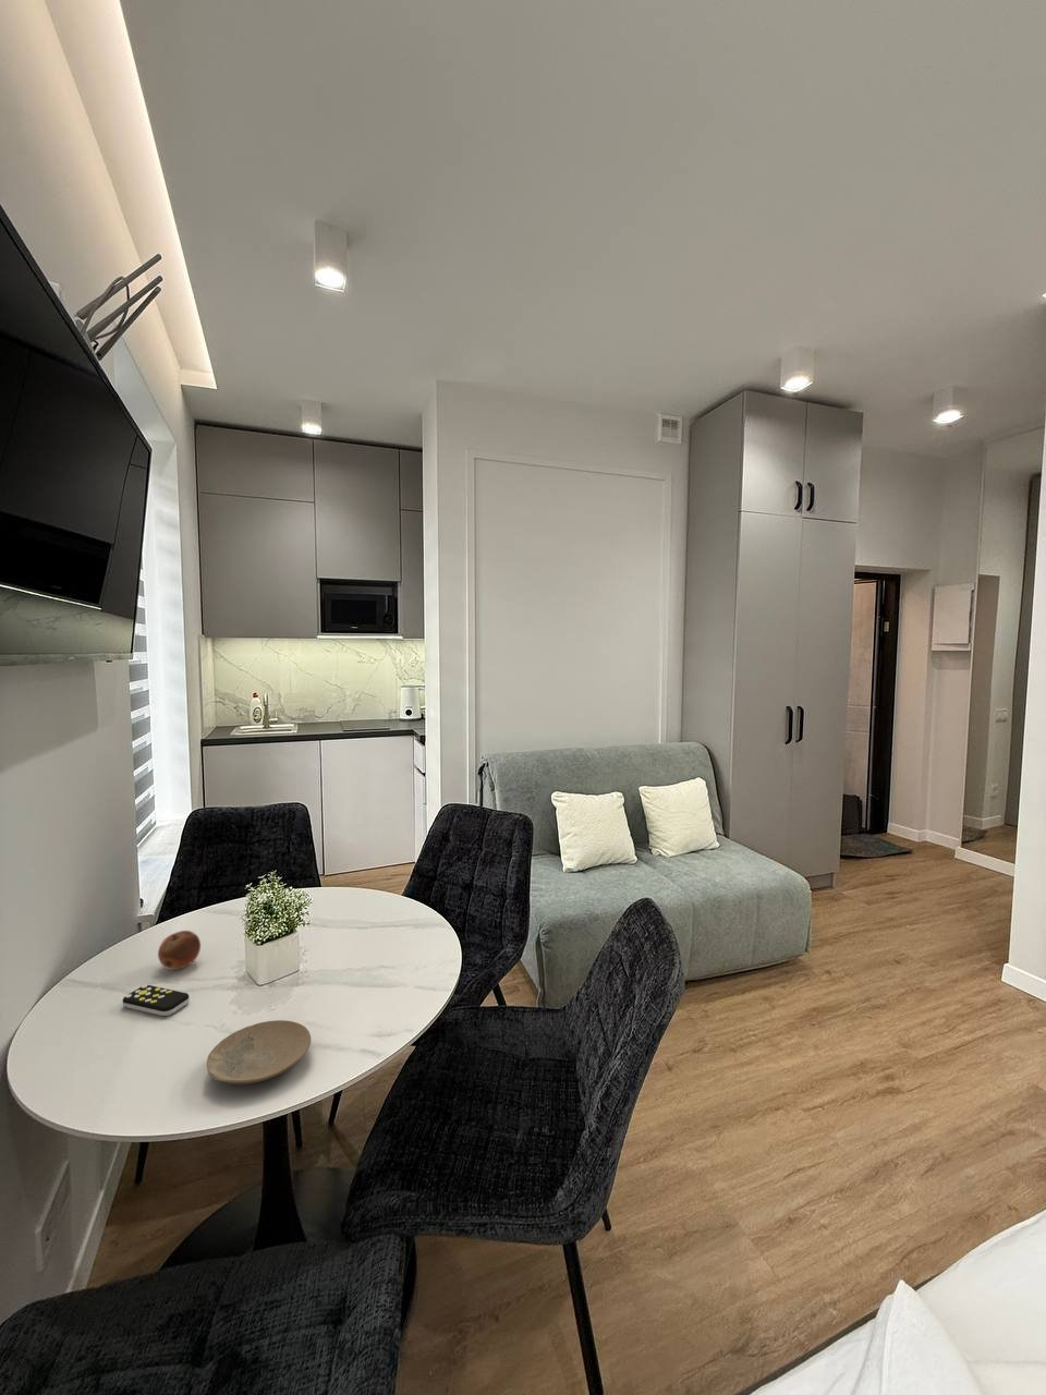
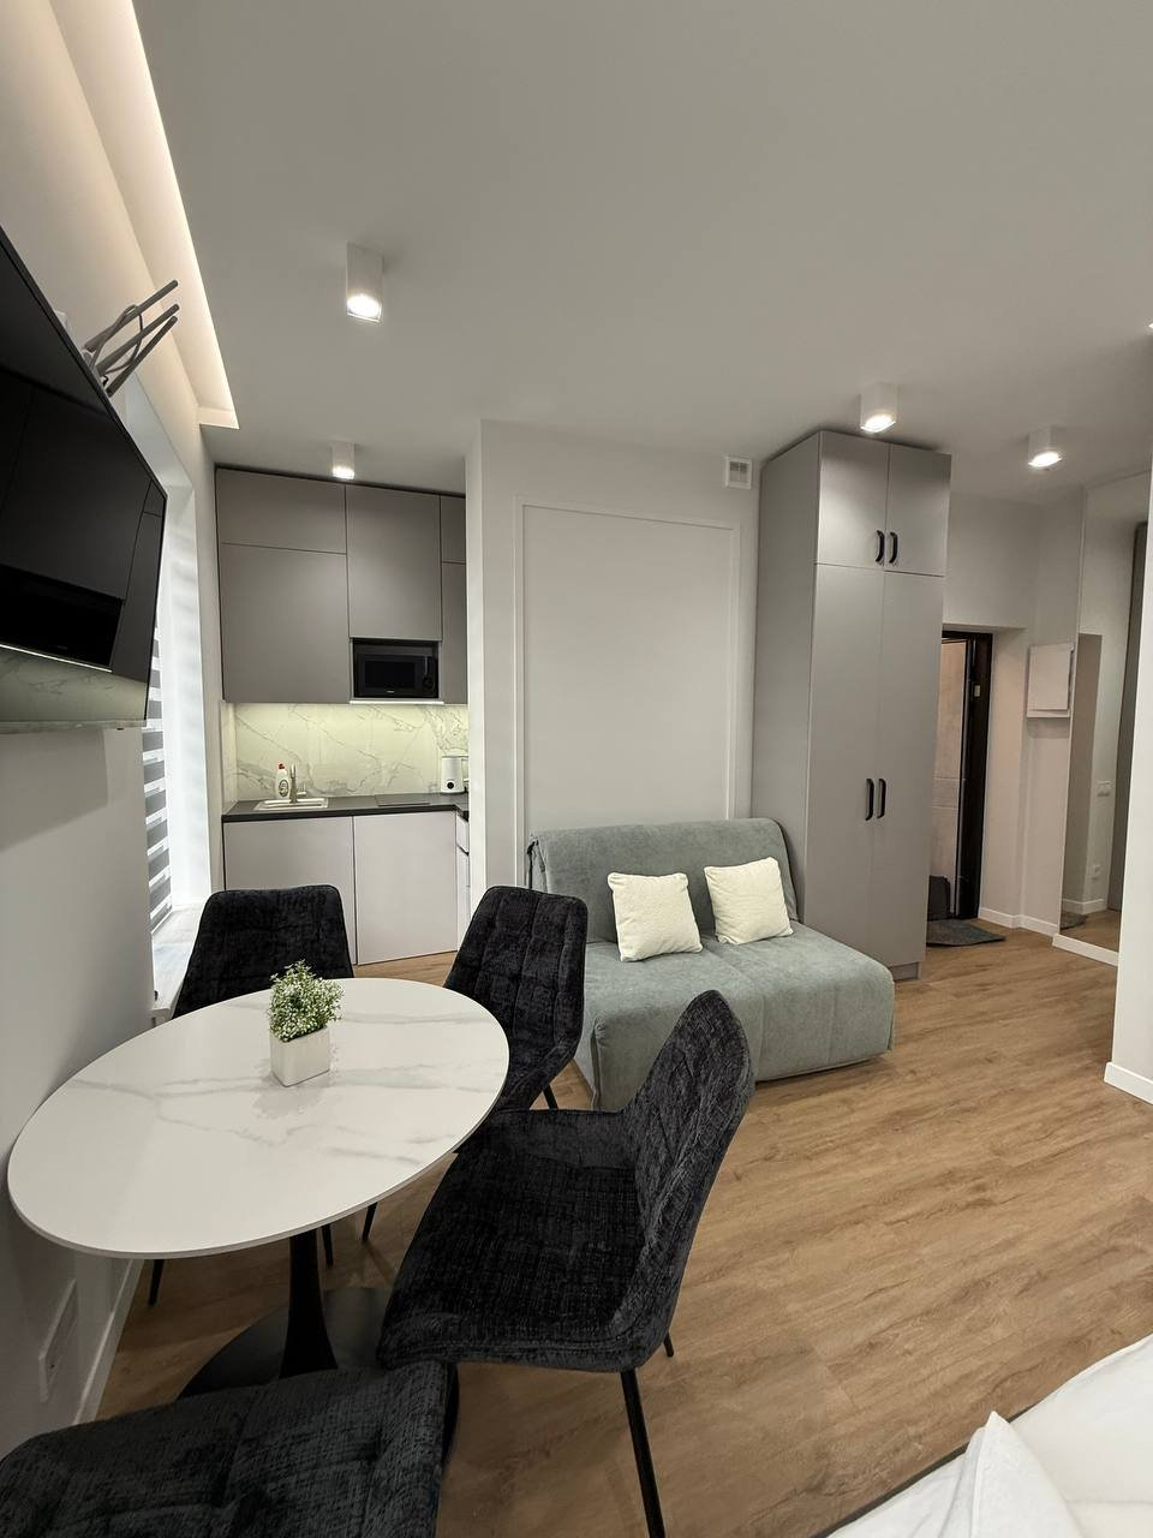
- plate [205,1019,312,1085]
- remote control [122,984,191,1017]
- fruit [157,929,201,971]
